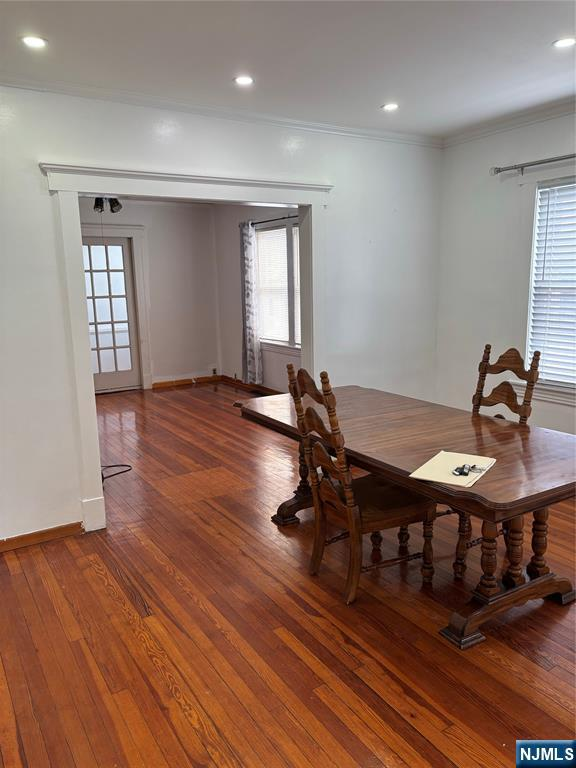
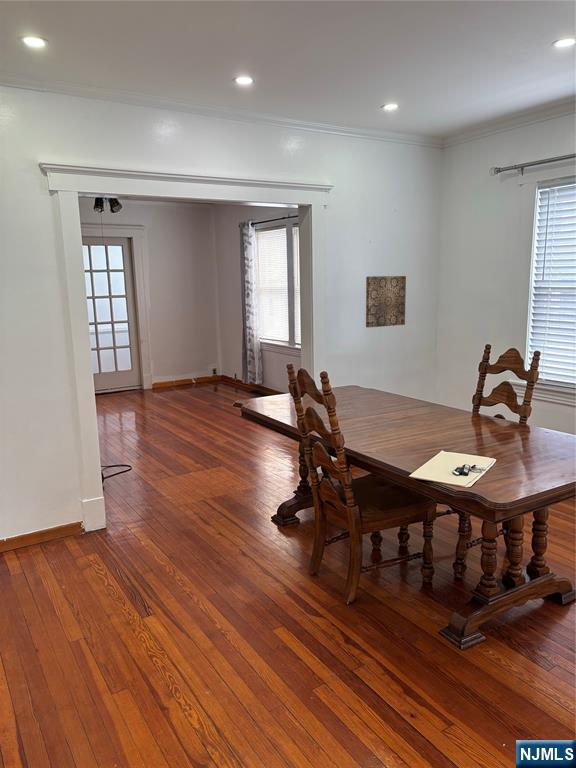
+ wall art [365,275,407,329]
